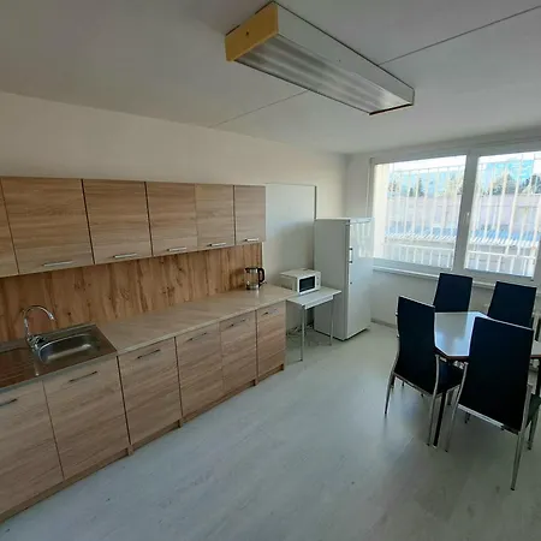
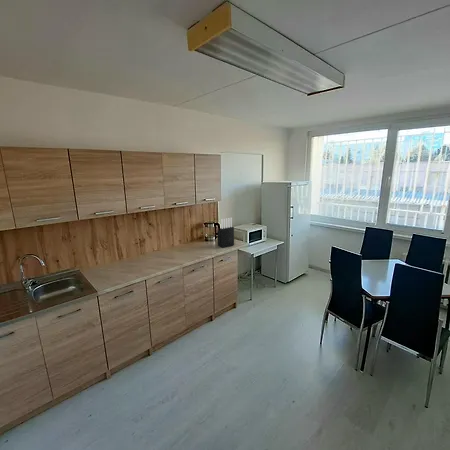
+ knife block [216,217,235,249]
